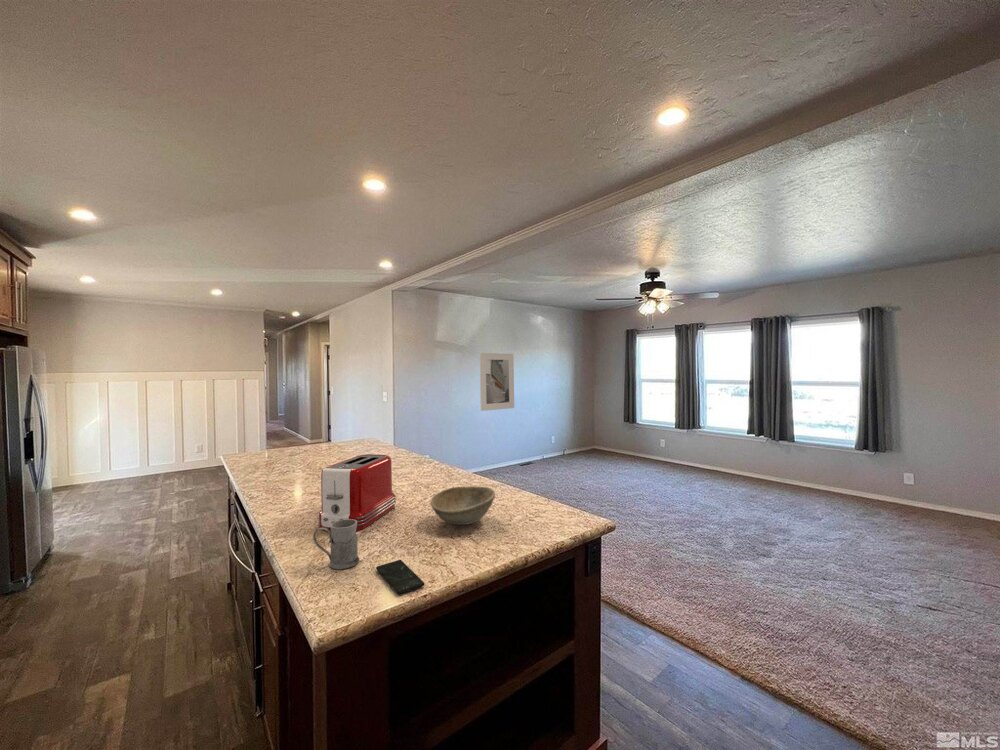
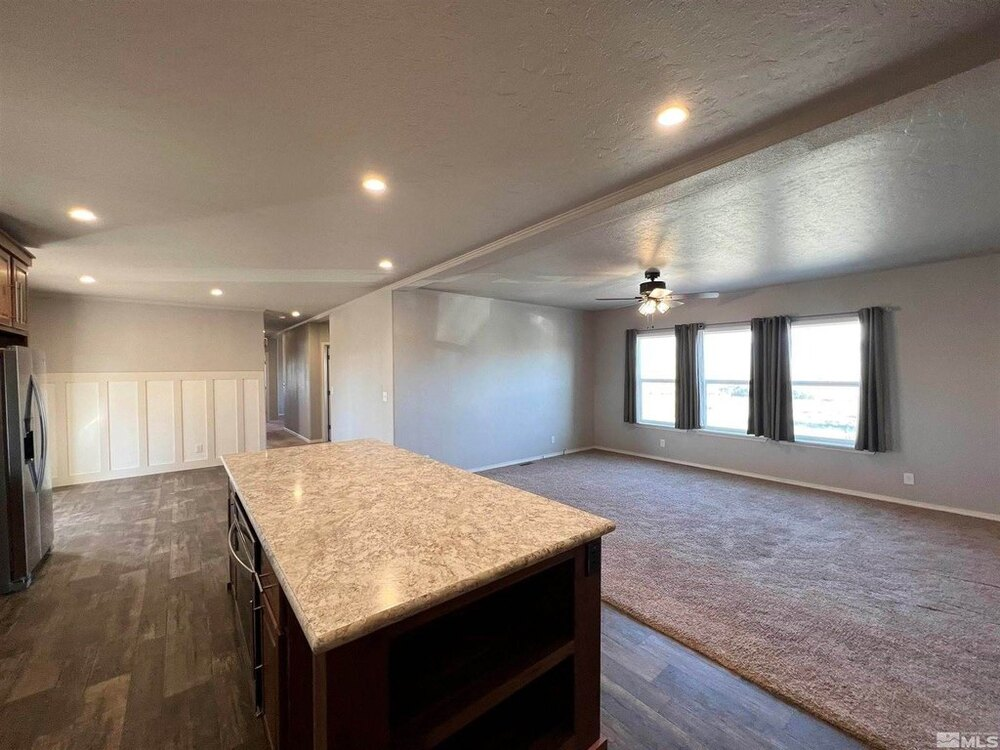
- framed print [479,352,515,412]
- mug [312,519,360,570]
- bowl [429,486,496,526]
- toaster [317,454,397,532]
- smartphone [375,559,425,595]
